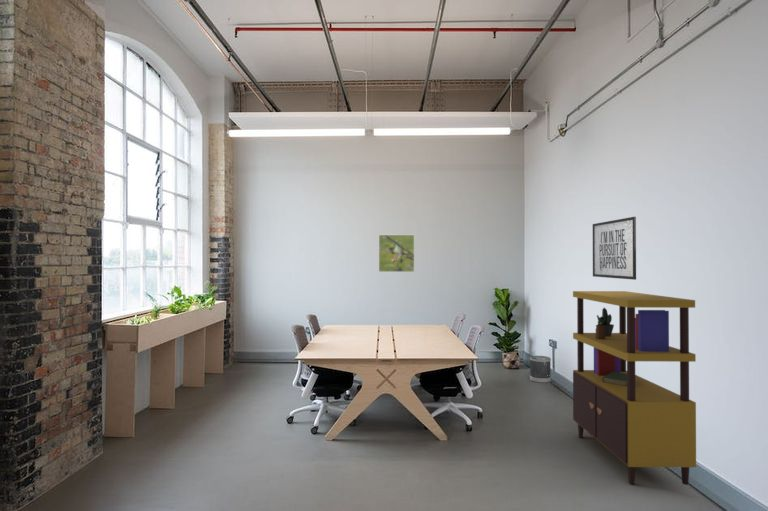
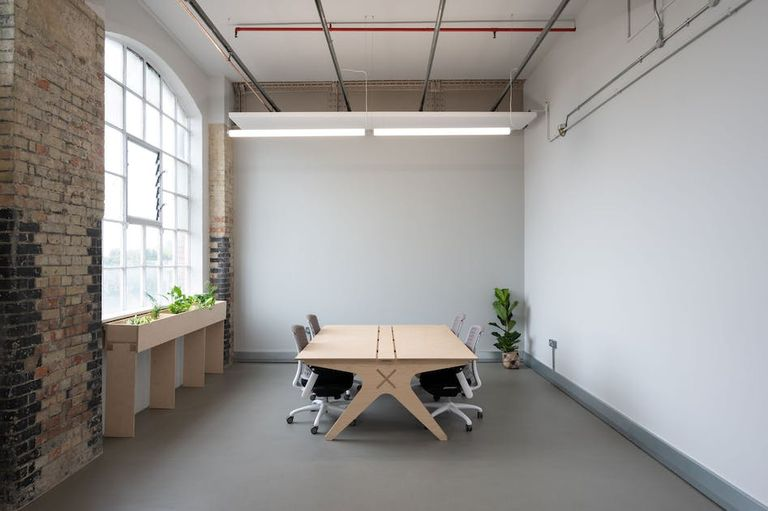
- wastebasket [529,355,552,384]
- mirror [592,216,637,281]
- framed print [378,234,415,273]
- bookcase [572,290,697,486]
